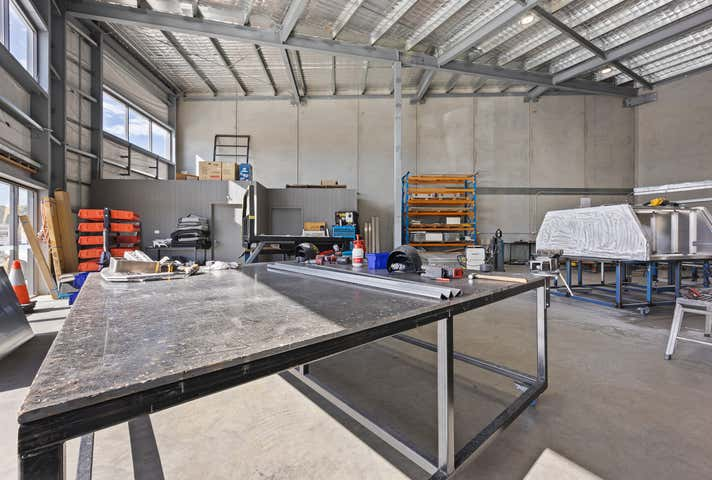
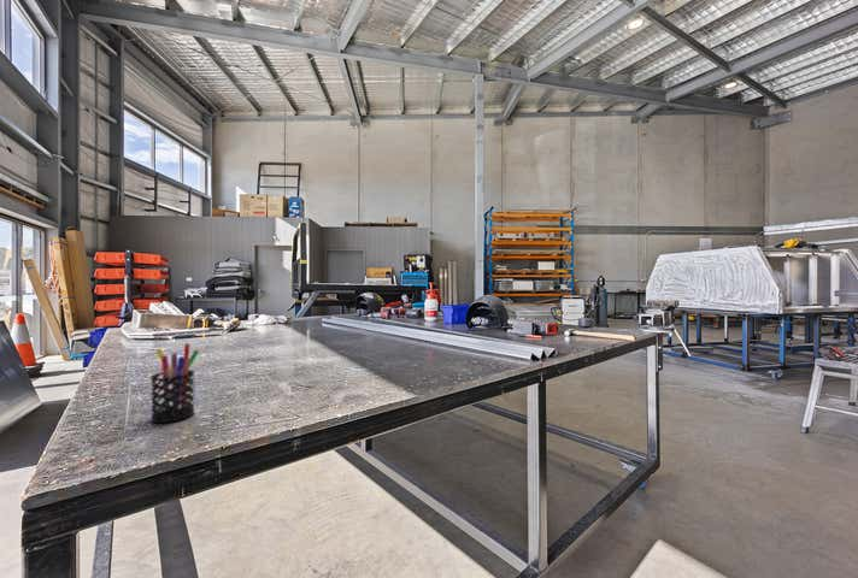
+ pen holder [149,342,200,424]
